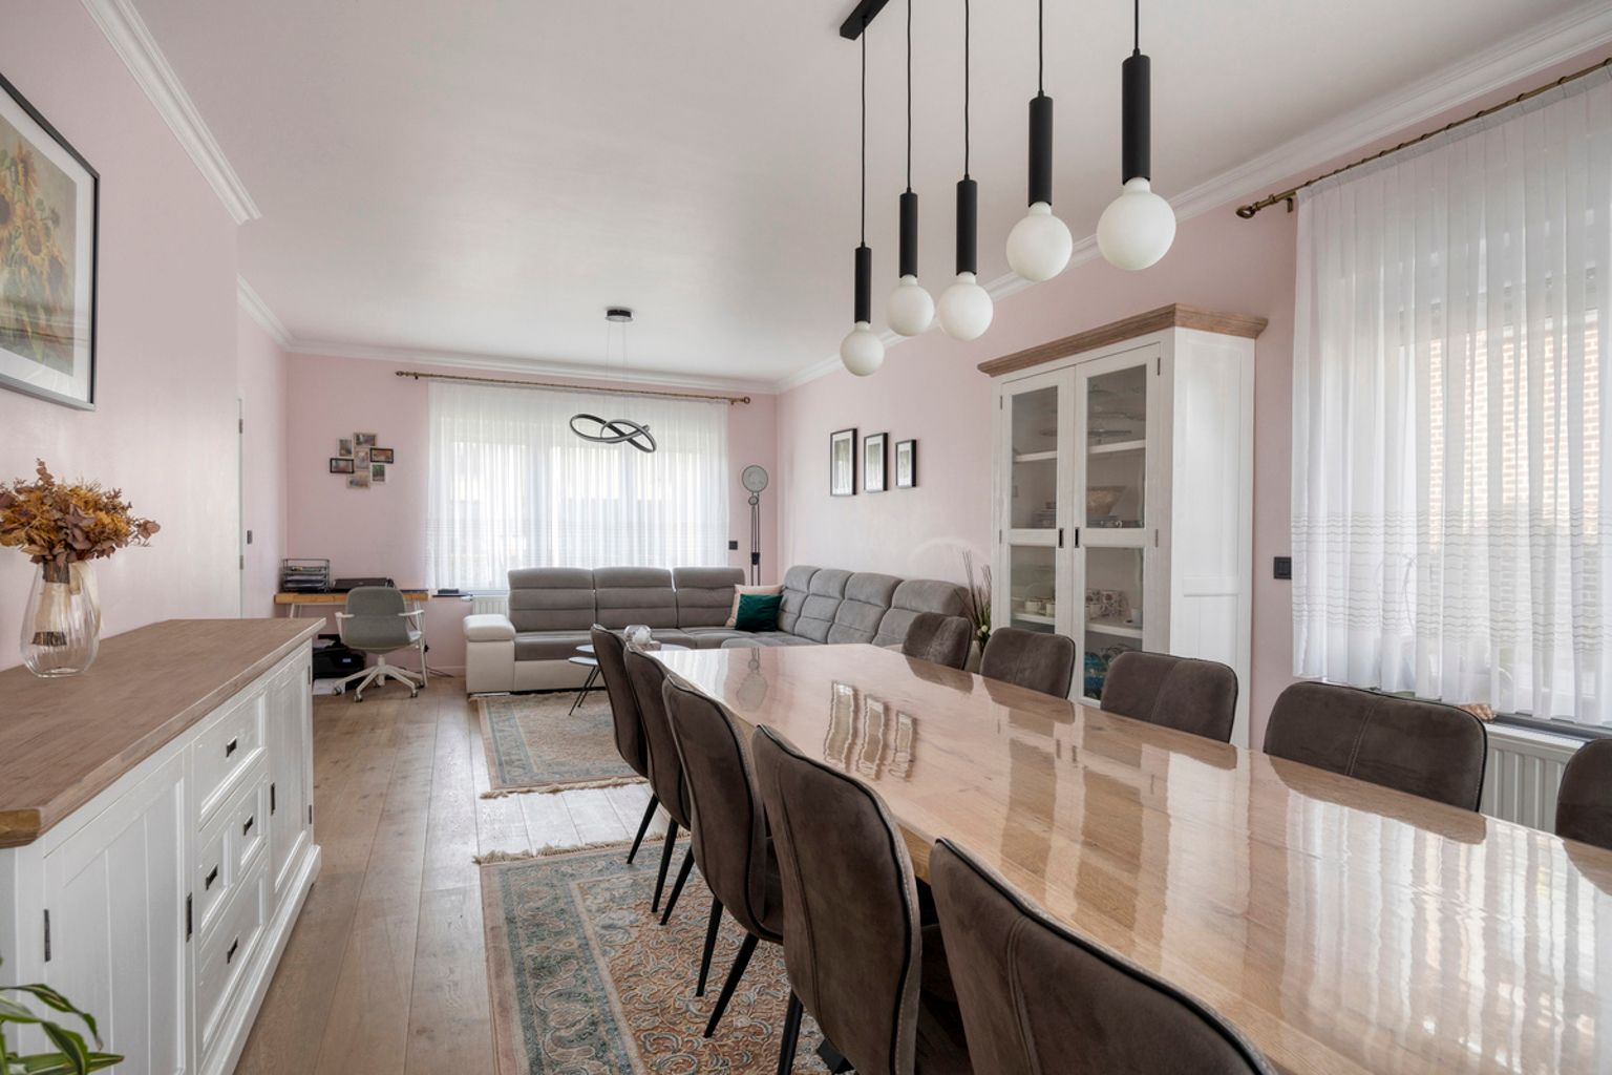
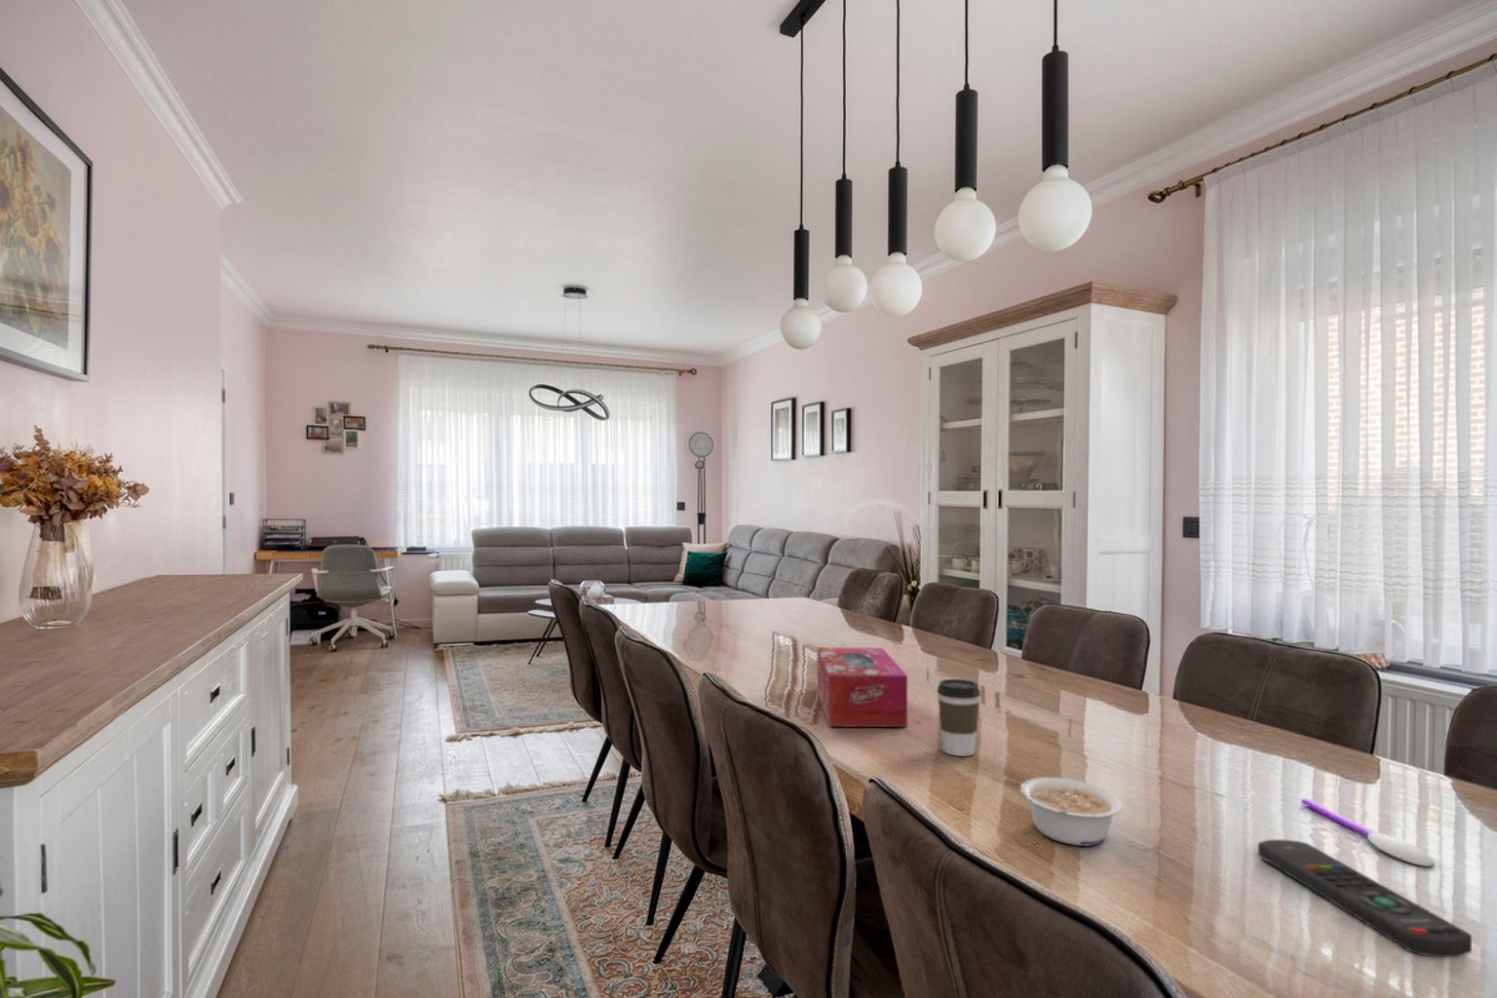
+ coffee cup [937,678,981,757]
+ spoon [1300,799,1435,868]
+ remote control [1258,839,1472,958]
+ tissue box [815,646,909,728]
+ legume [1019,776,1123,847]
